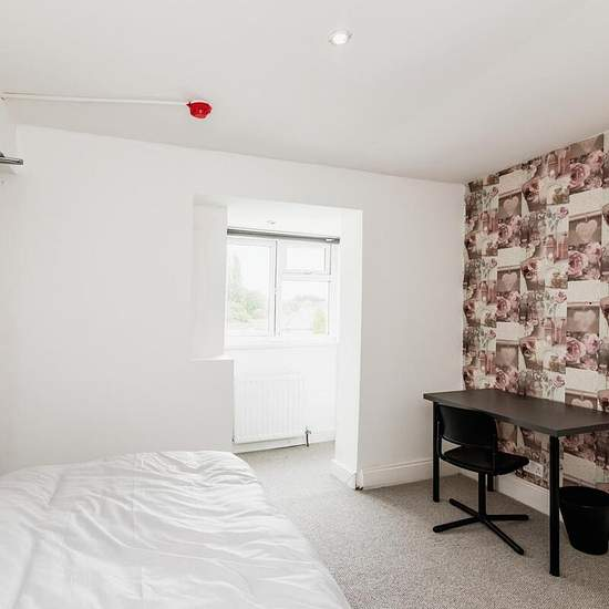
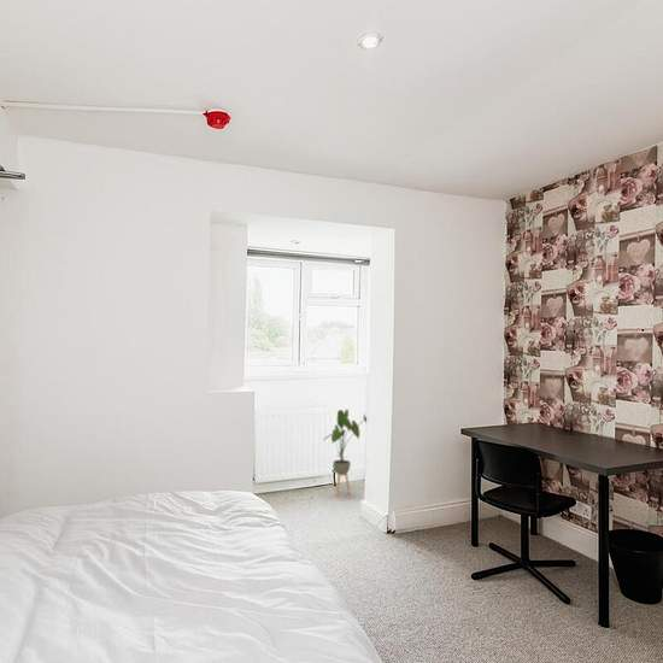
+ house plant [322,409,368,497]
